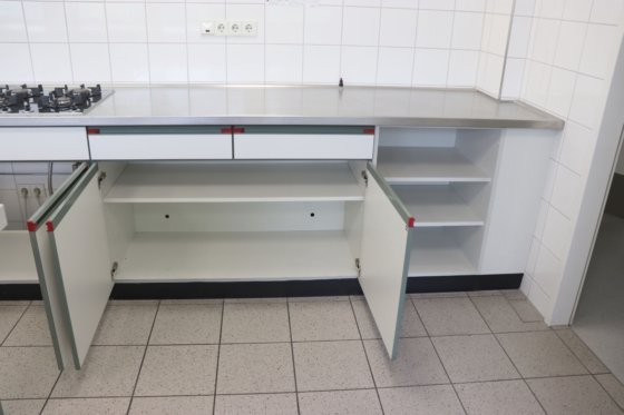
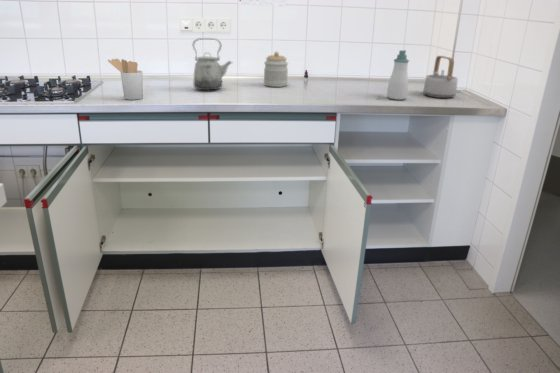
+ jar [263,51,289,88]
+ kettle [192,37,233,91]
+ soap bottle [386,49,410,101]
+ teapot [422,55,459,99]
+ utensil holder [107,58,144,101]
